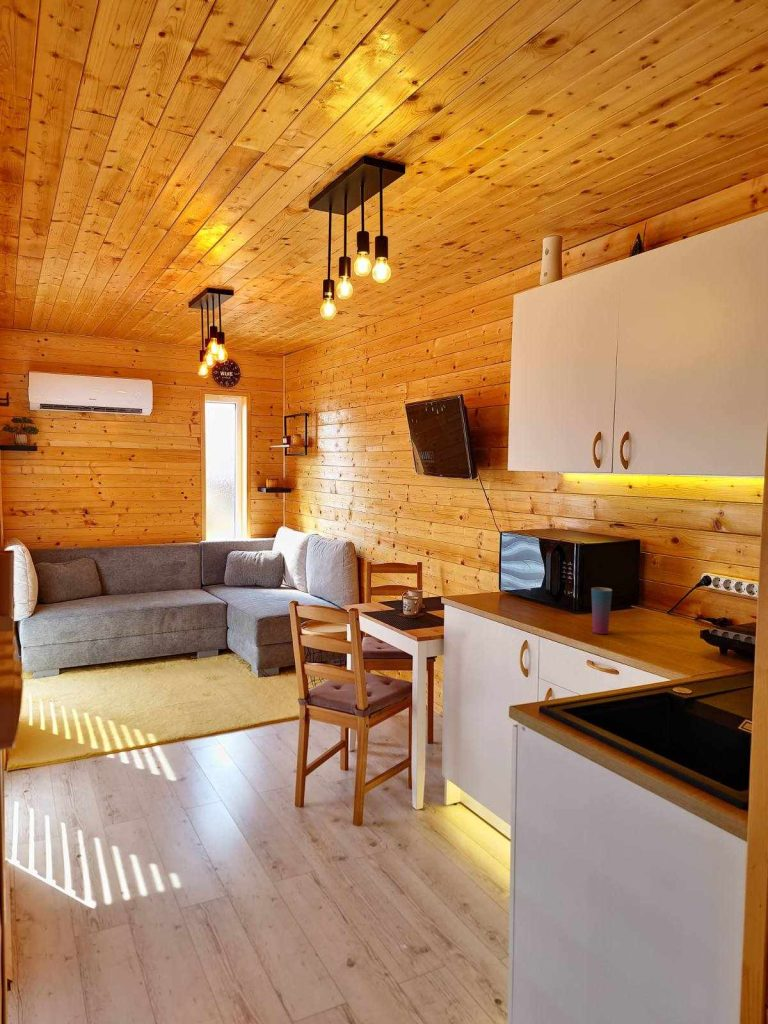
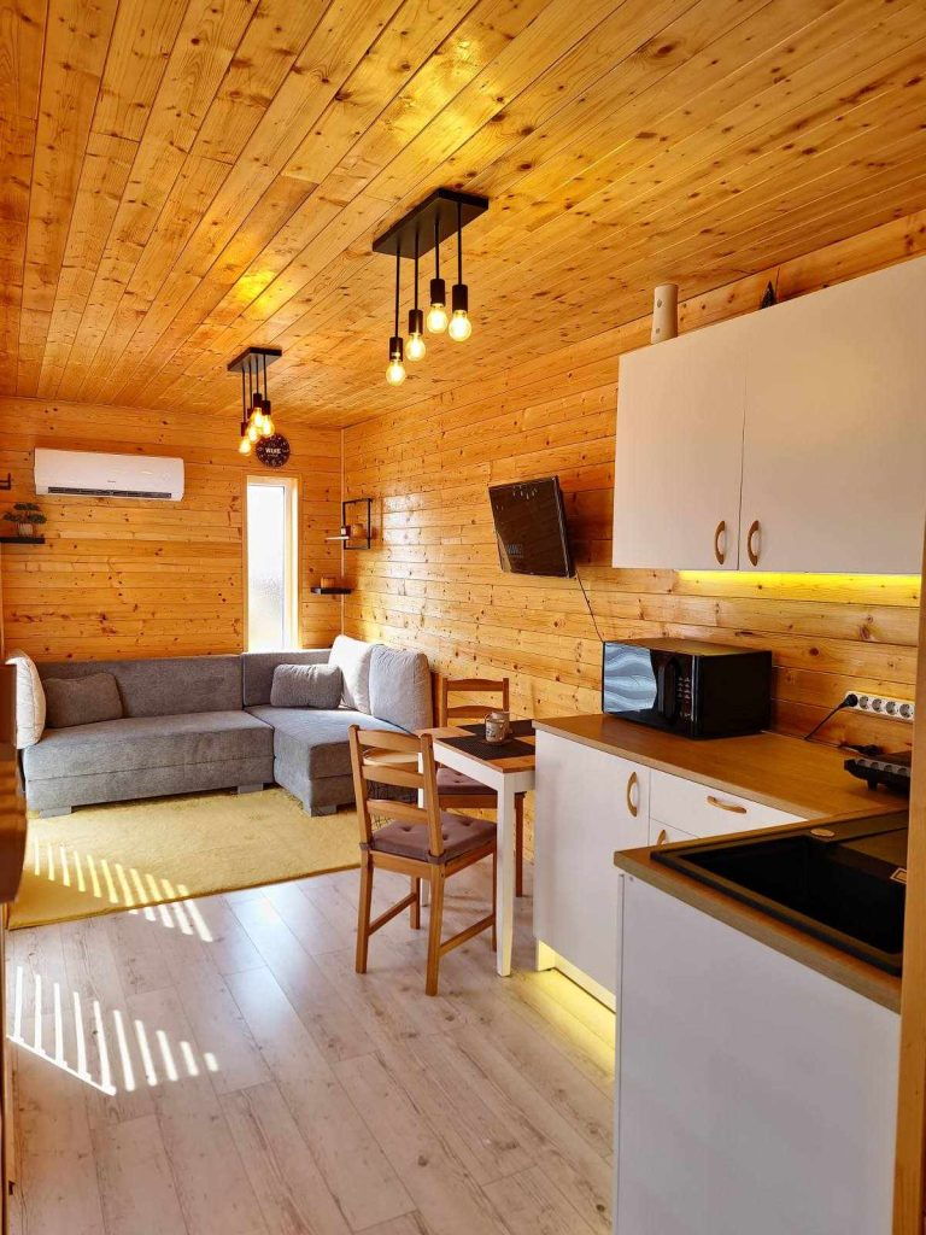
- cup [590,586,613,635]
